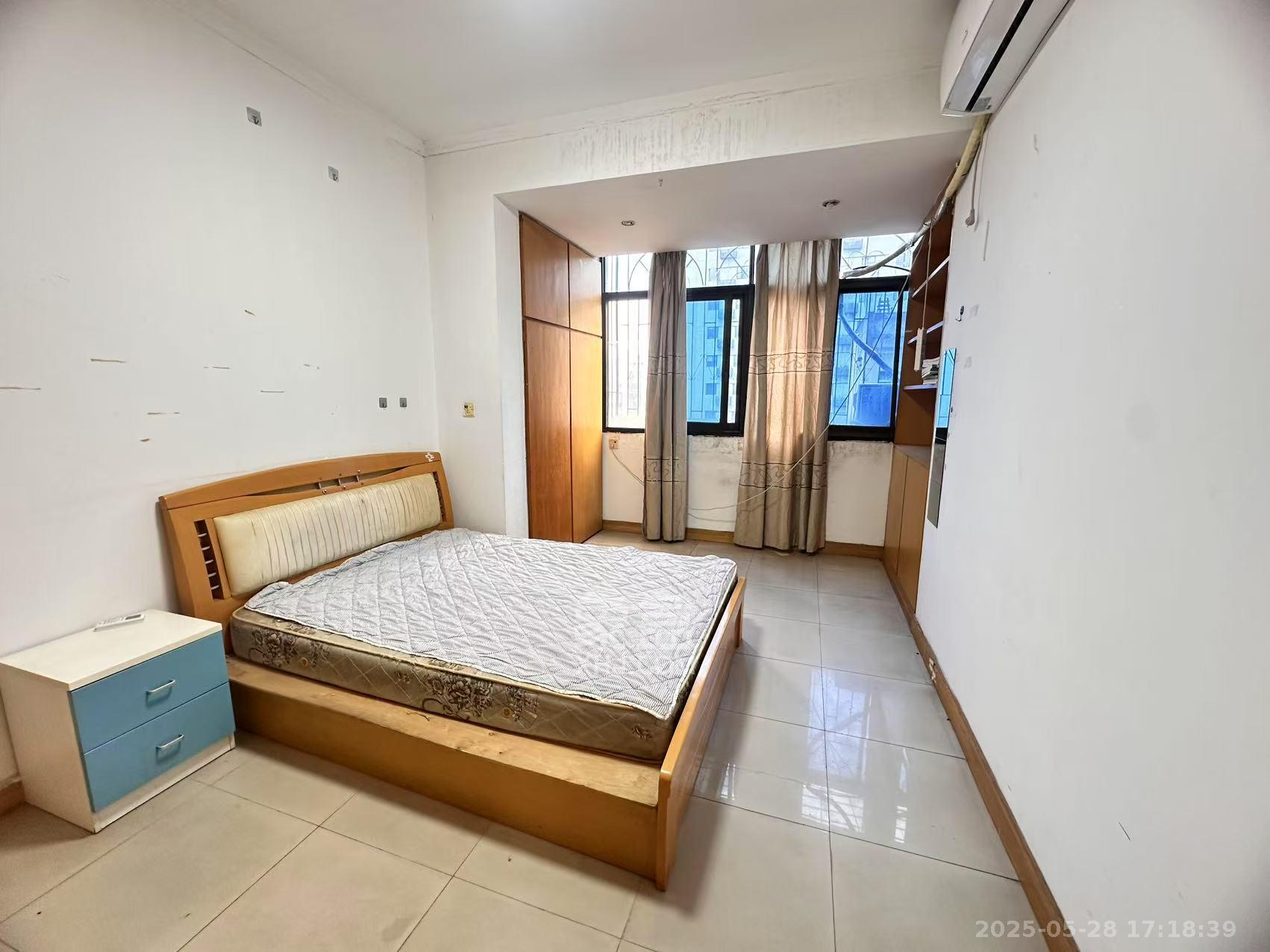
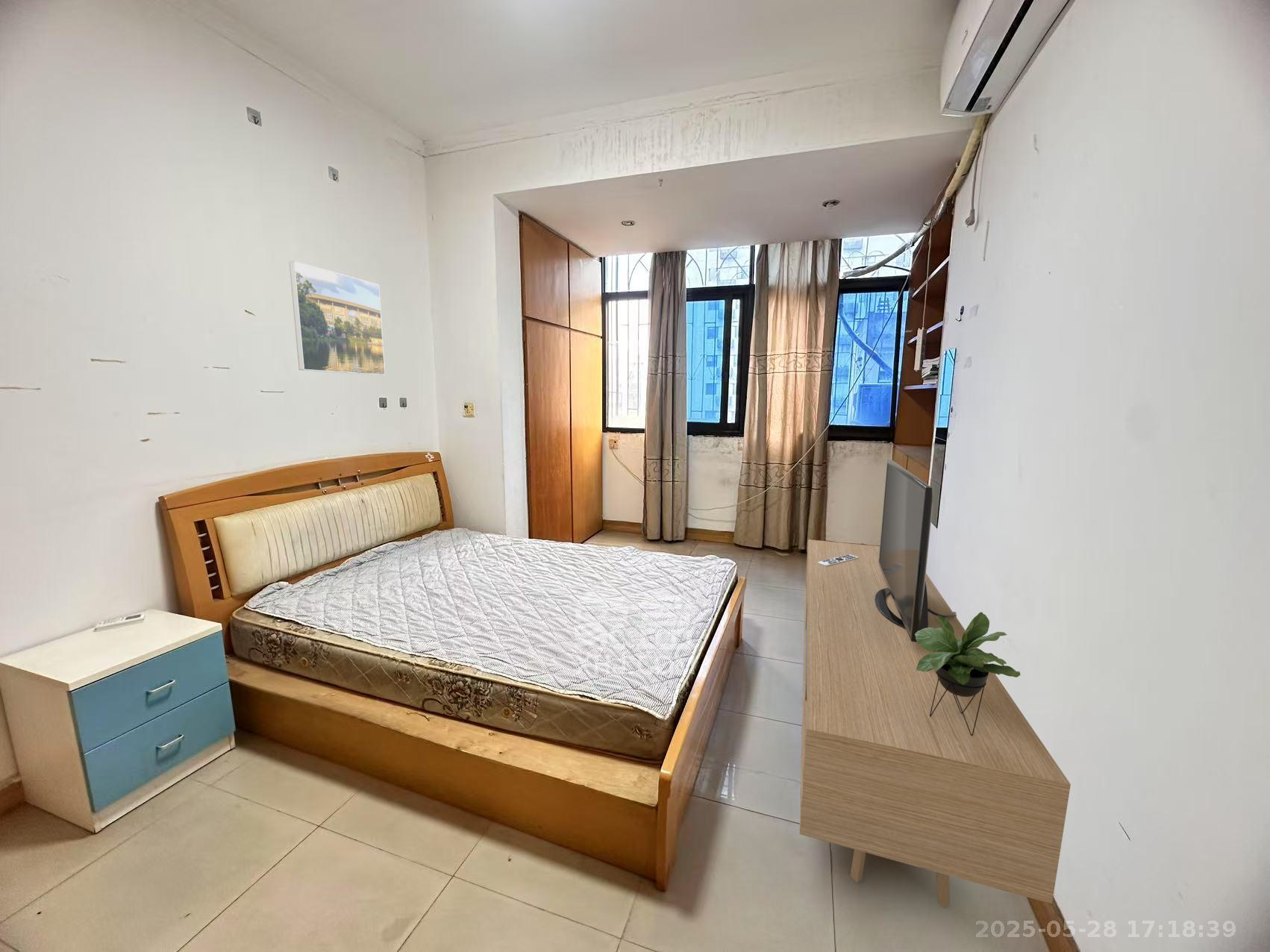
+ media console [799,458,1072,909]
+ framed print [289,260,386,376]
